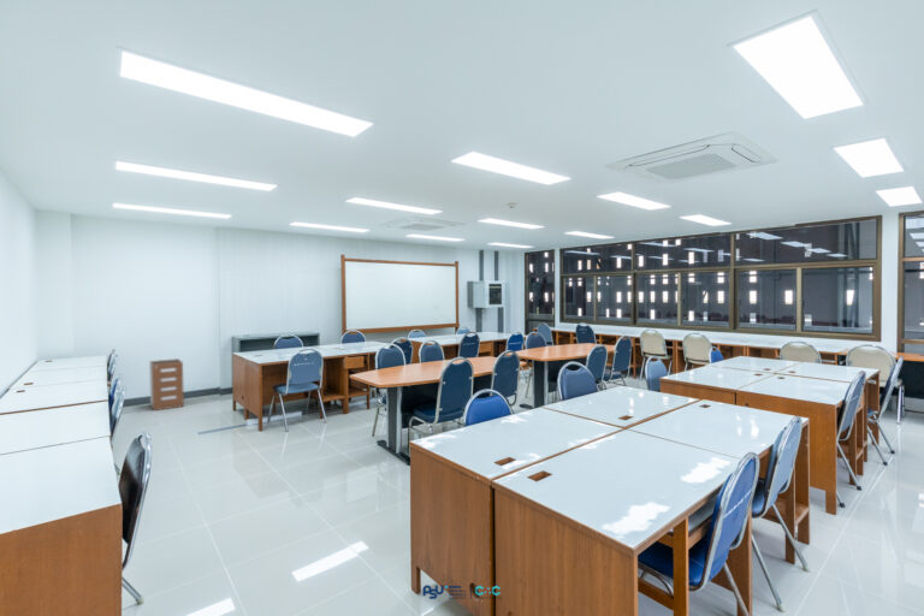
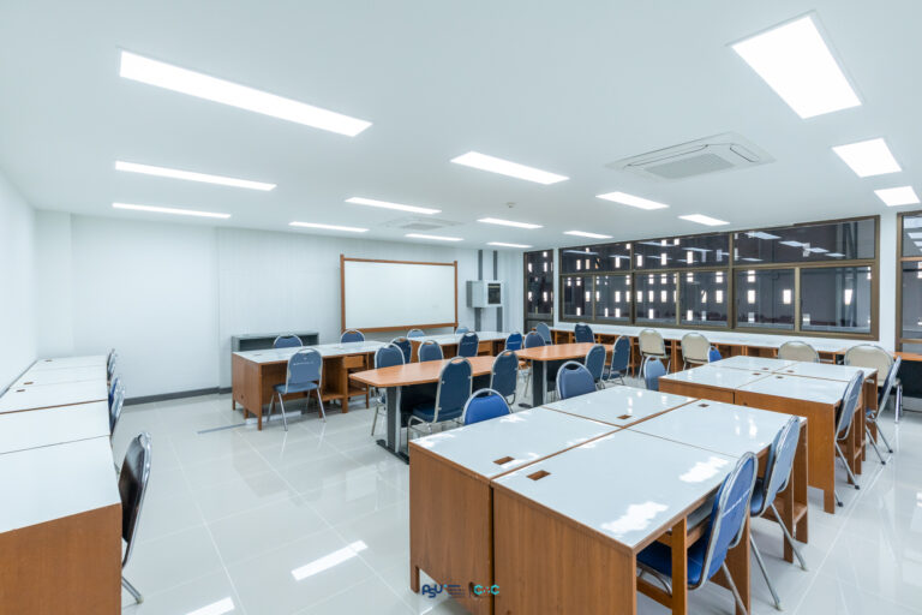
- filing cabinet [148,357,185,411]
